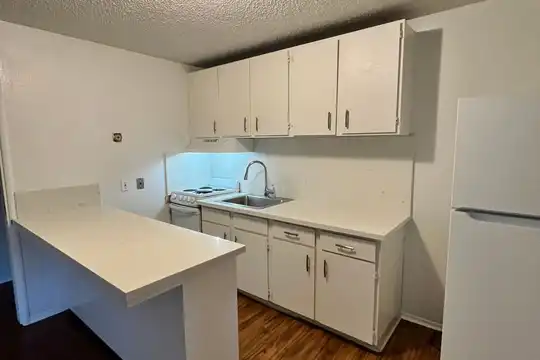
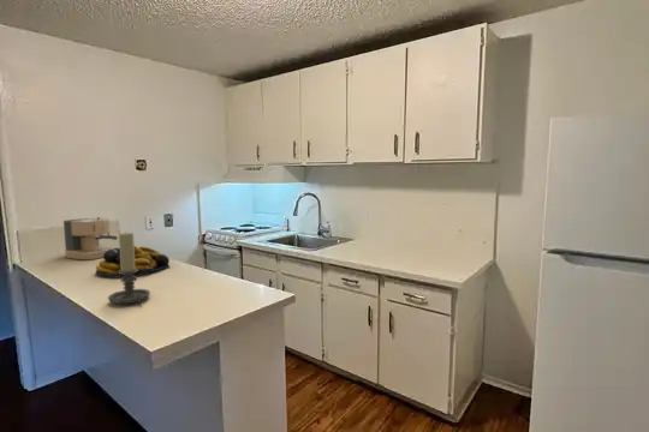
+ candle holder [107,232,151,305]
+ coffee maker [62,216,119,260]
+ fruit bowl [95,244,172,277]
